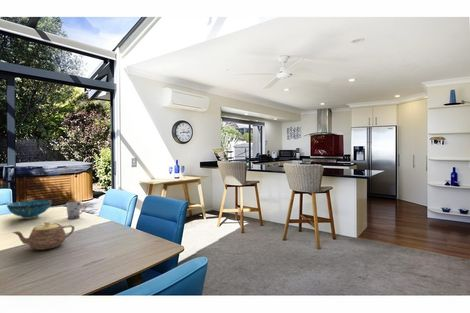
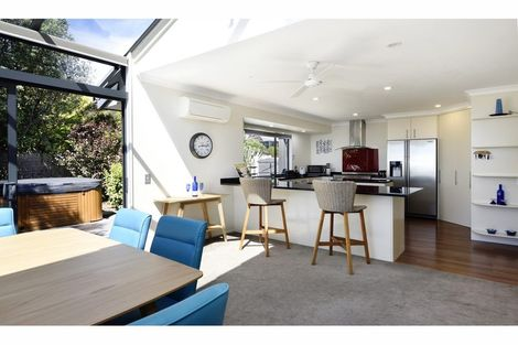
- teapot [11,220,75,251]
- cup [65,201,87,220]
- decorative bowl [6,199,53,220]
